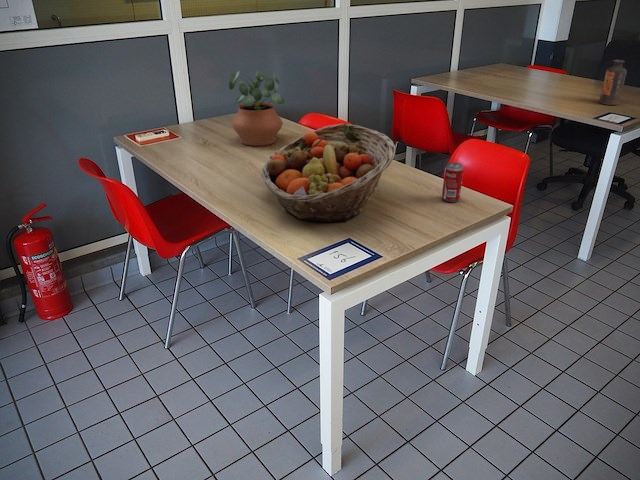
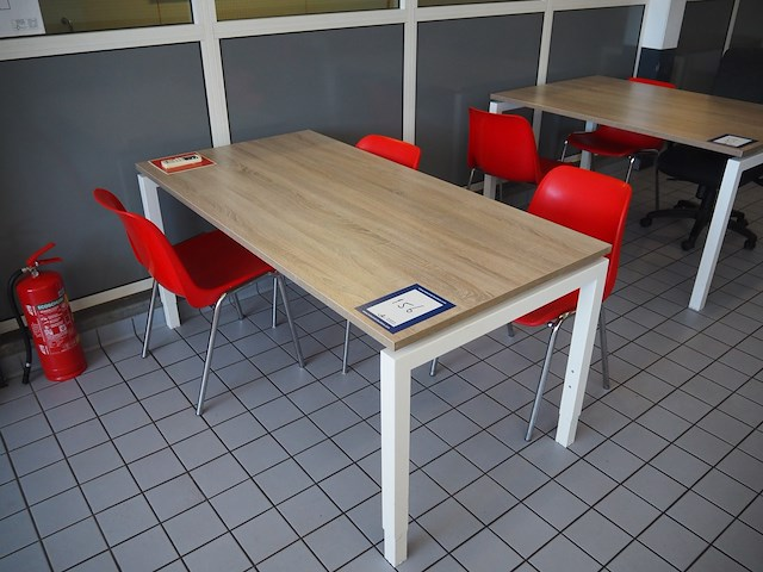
- bottle [598,59,628,106]
- beverage can [441,161,464,203]
- fruit basket [261,123,396,223]
- potted plant [228,70,285,147]
